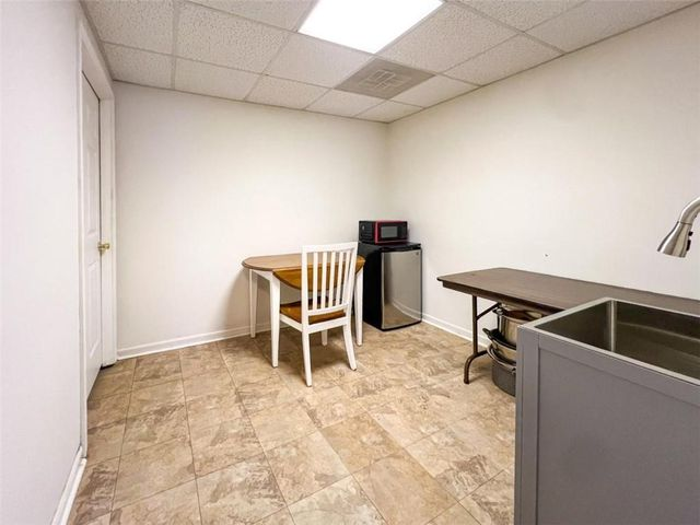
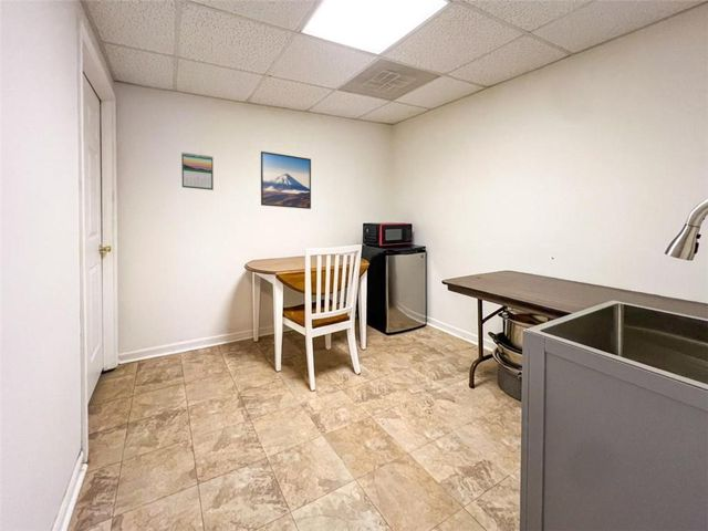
+ calendar [180,152,215,191]
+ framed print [260,150,312,210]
